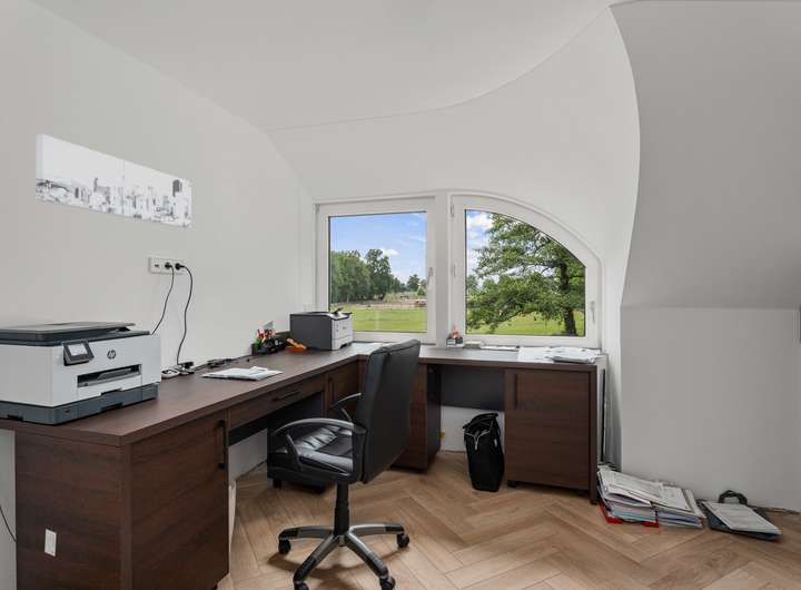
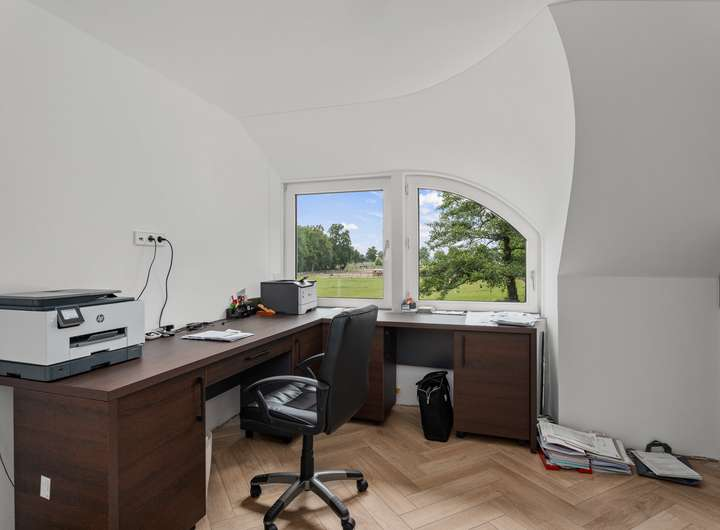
- wall art [36,134,191,229]
